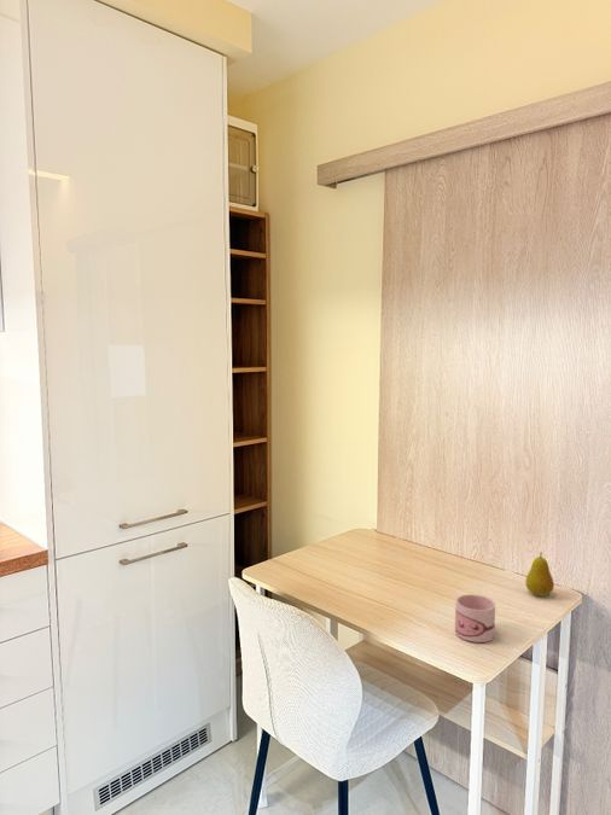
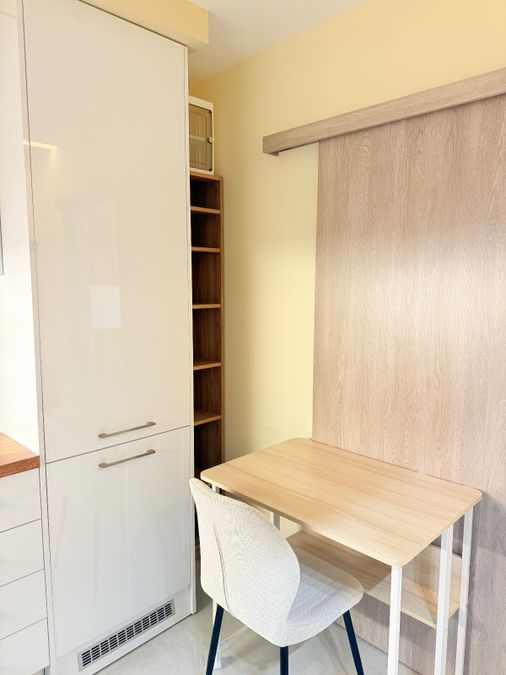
- mug [454,593,496,644]
- fruit [524,551,555,598]
